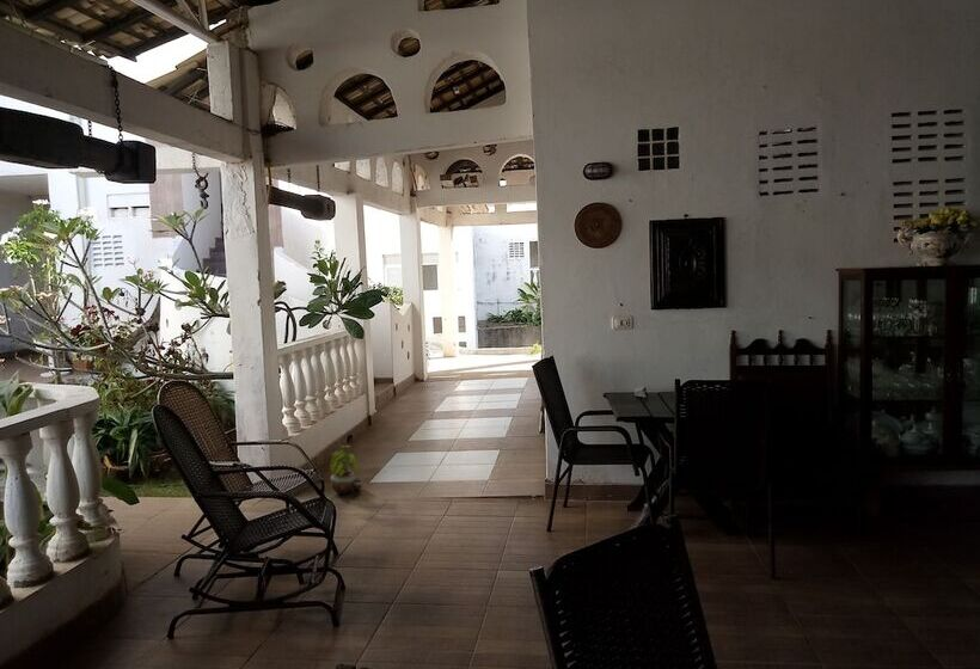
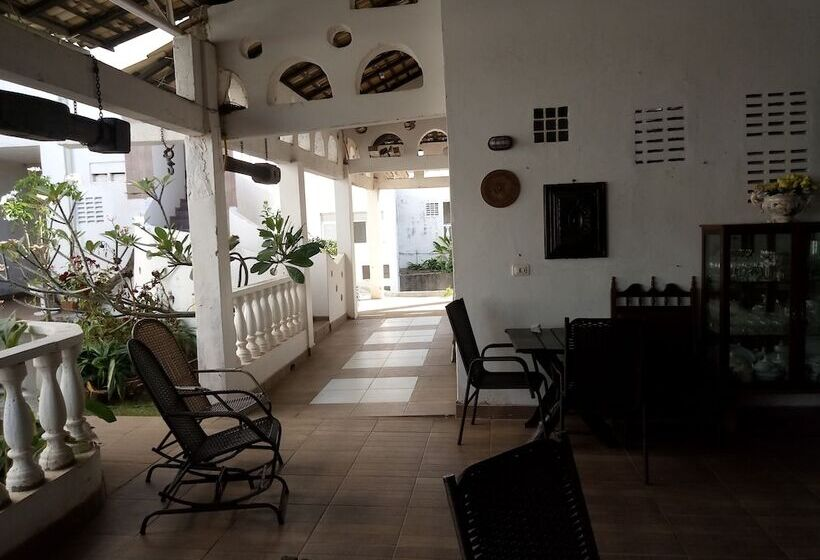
- potted plant [329,444,363,496]
